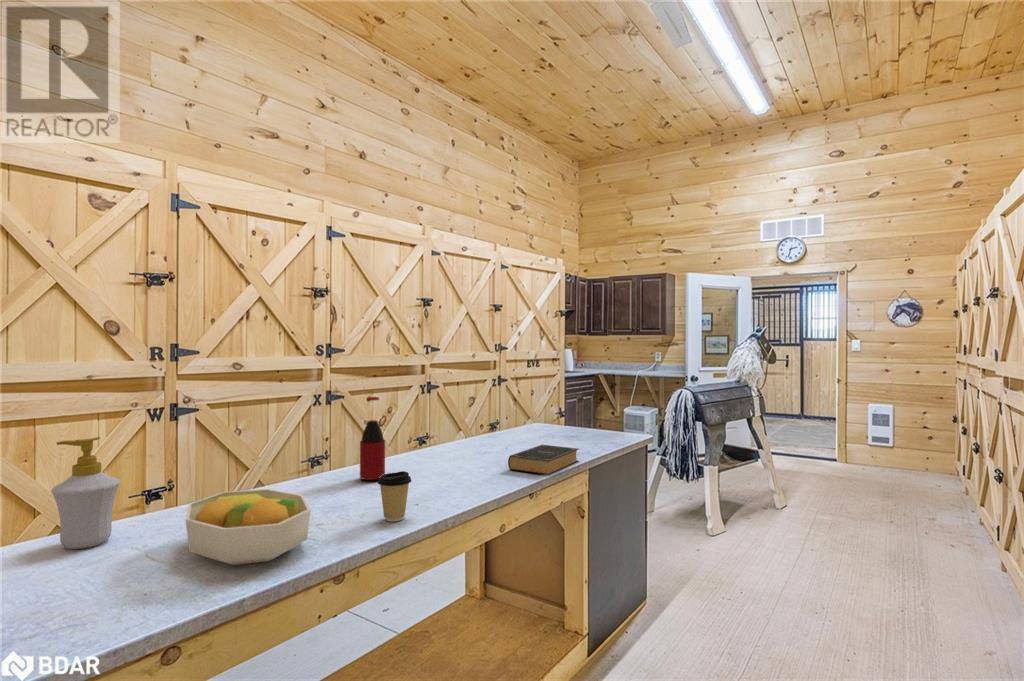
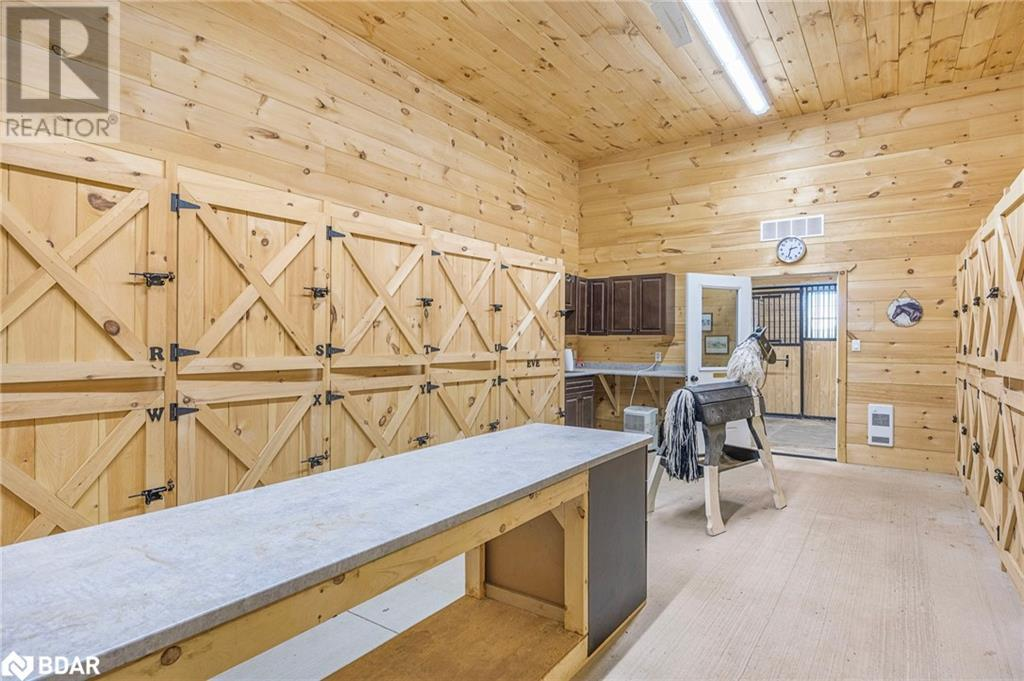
- book [507,444,579,476]
- soap bottle [50,436,121,550]
- fruit bowl [184,488,312,566]
- bottle [359,396,386,481]
- coffee cup [376,470,412,522]
